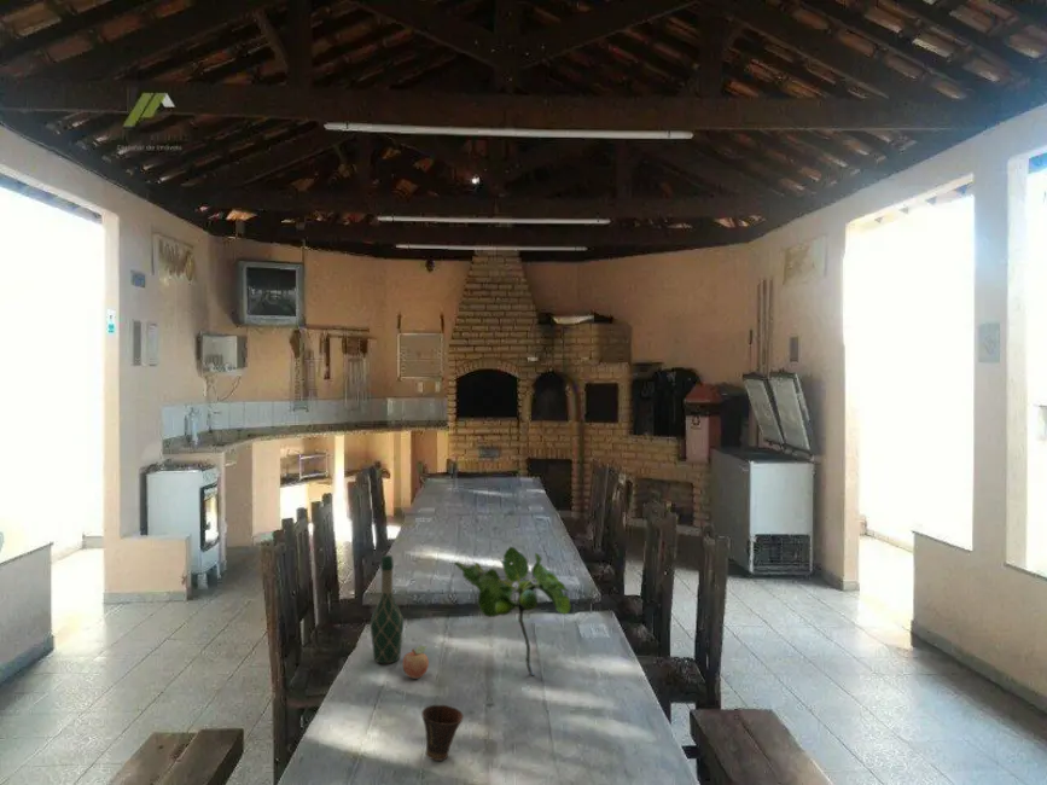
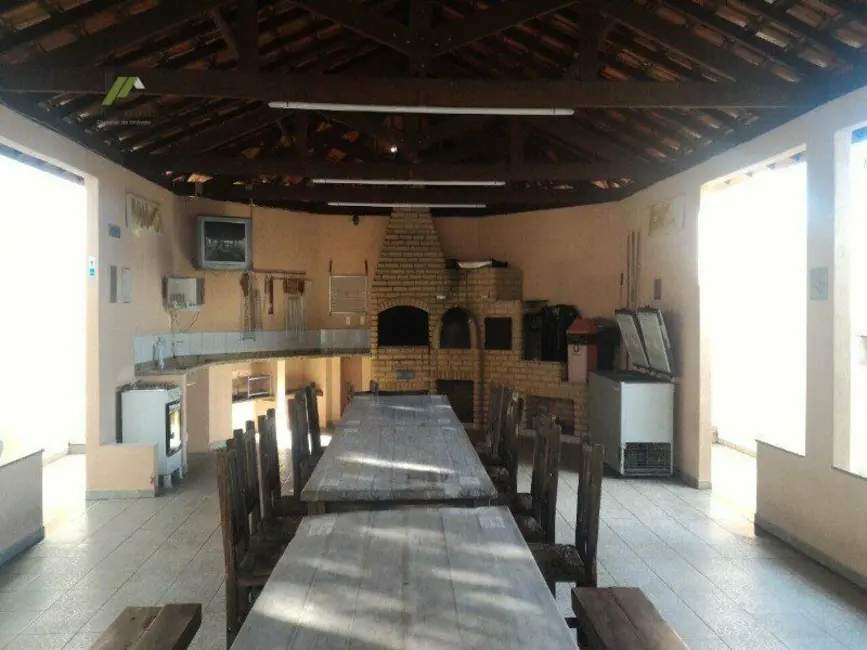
- fruit [401,645,430,680]
- cup [420,704,465,762]
- wine bottle [370,554,405,664]
- plant [453,546,572,676]
